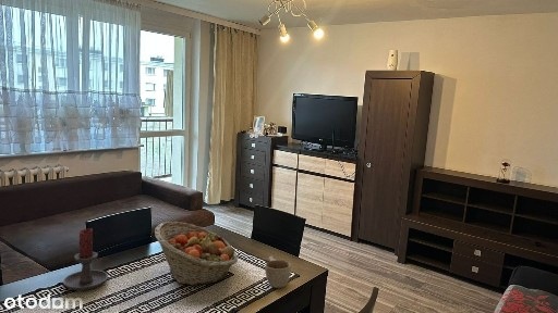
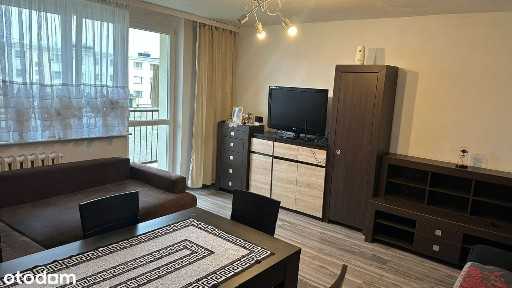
- candle holder [62,227,109,291]
- fruit basket [154,221,239,286]
- cup [264,255,292,289]
